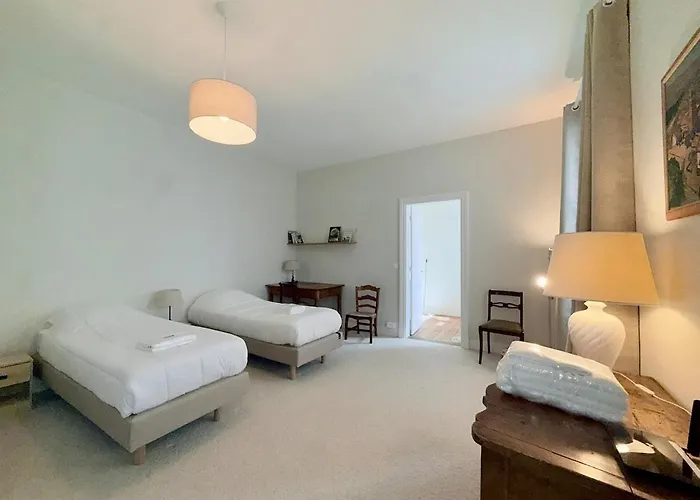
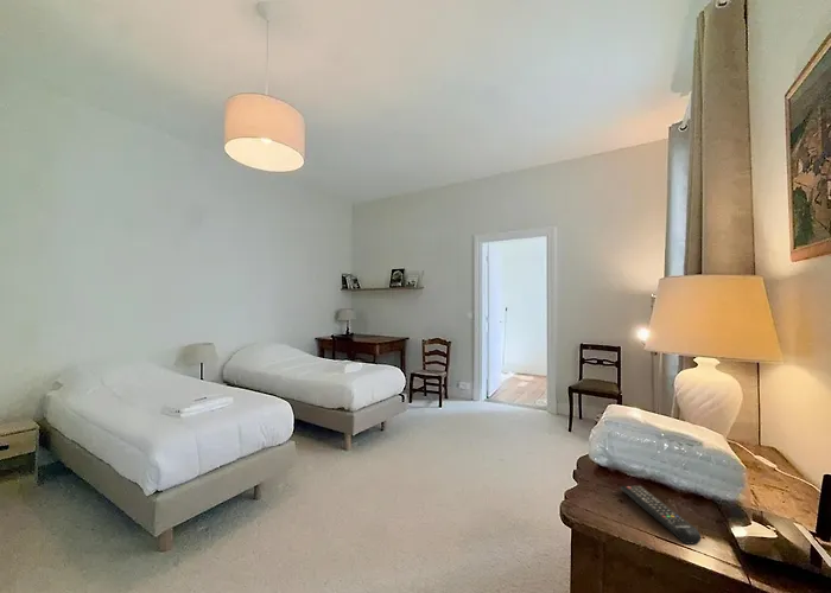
+ remote control [620,485,702,546]
